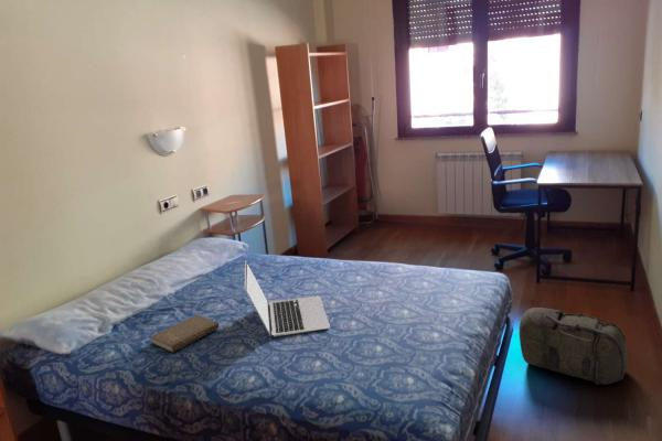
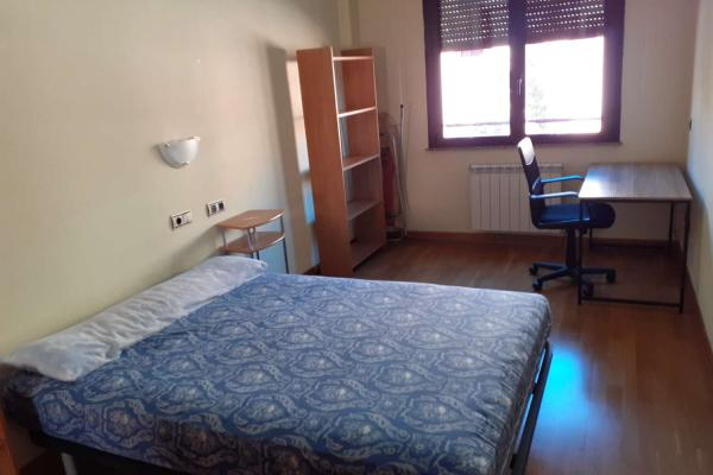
- book [149,314,220,354]
- laptop [244,260,331,337]
- backpack [519,304,629,386]
